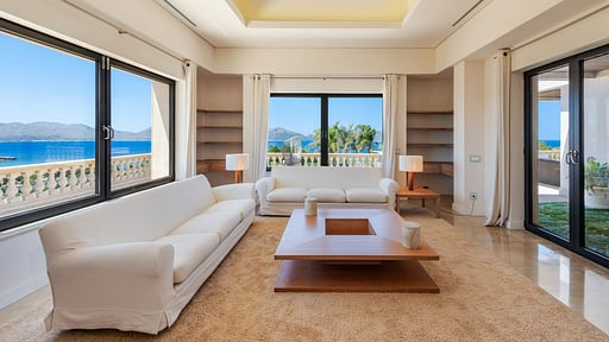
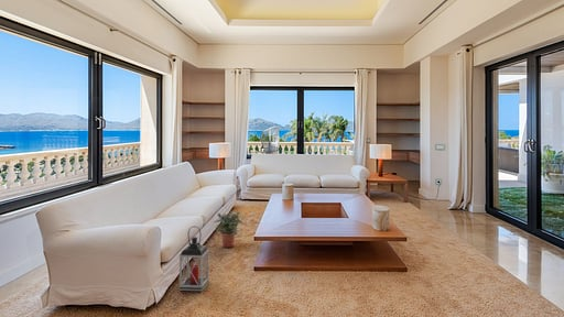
+ potted plant [213,210,245,249]
+ lantern [178,226,209,292]
